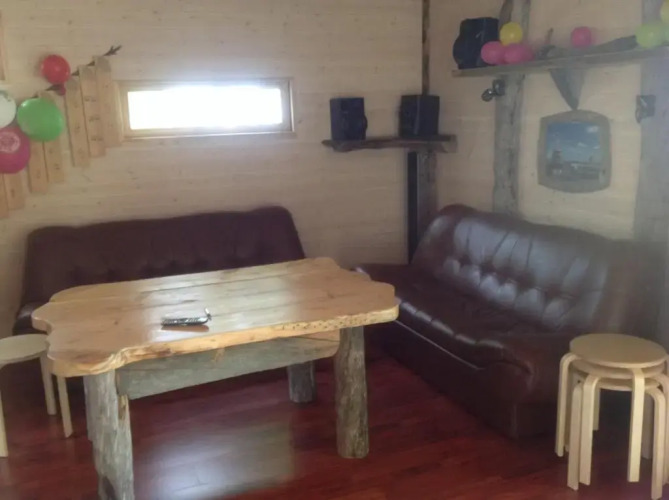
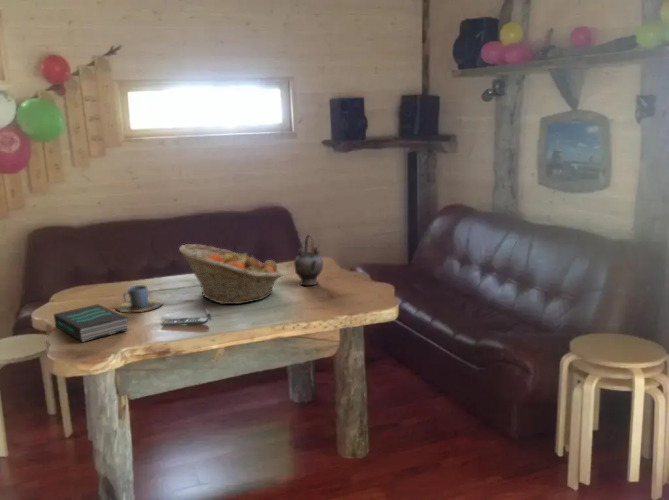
+ fruit basket [178,243,283,305]
+ teapot [293,233,324,286]
+ book [53,303,129,343]
+ cup [115,284,163,313]
